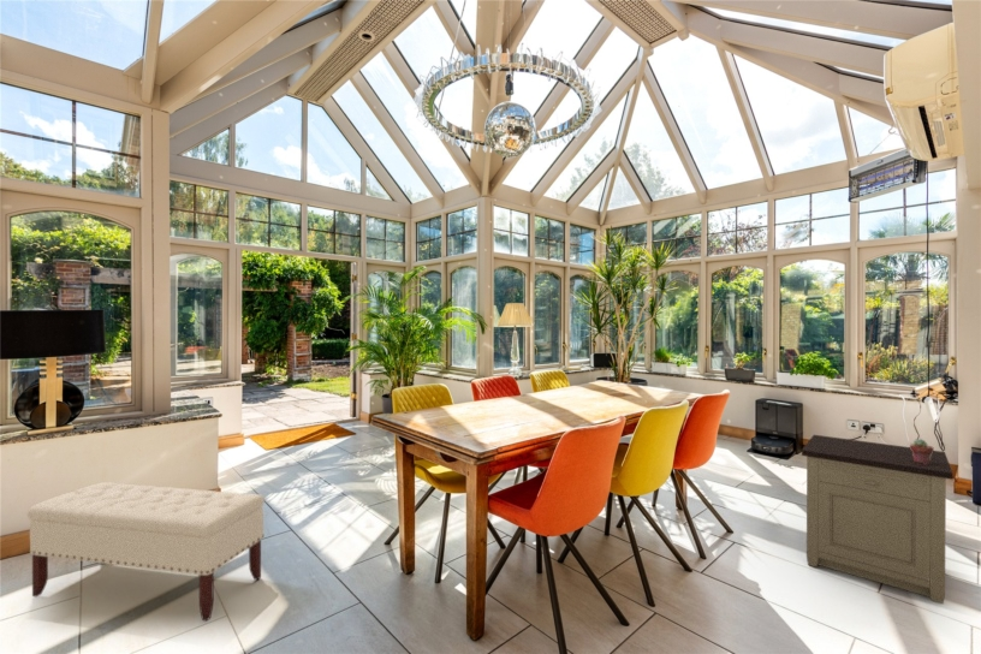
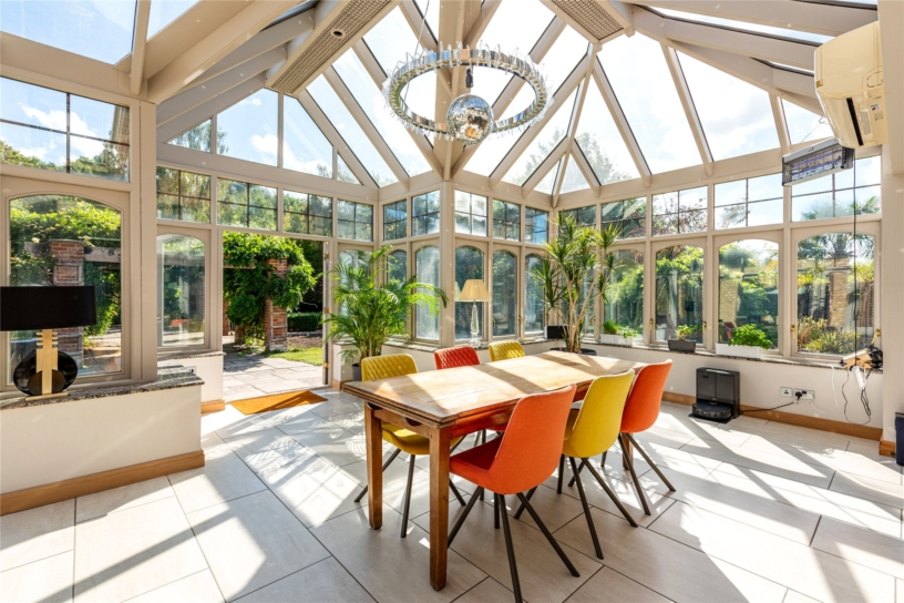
- potted succulent [909,438,935,464]
- nightstand [801,434,953,605]
- bench [26,481,266,622]
